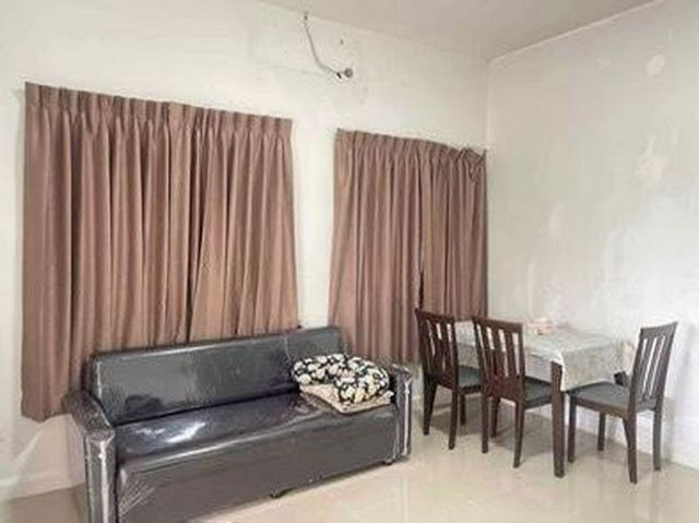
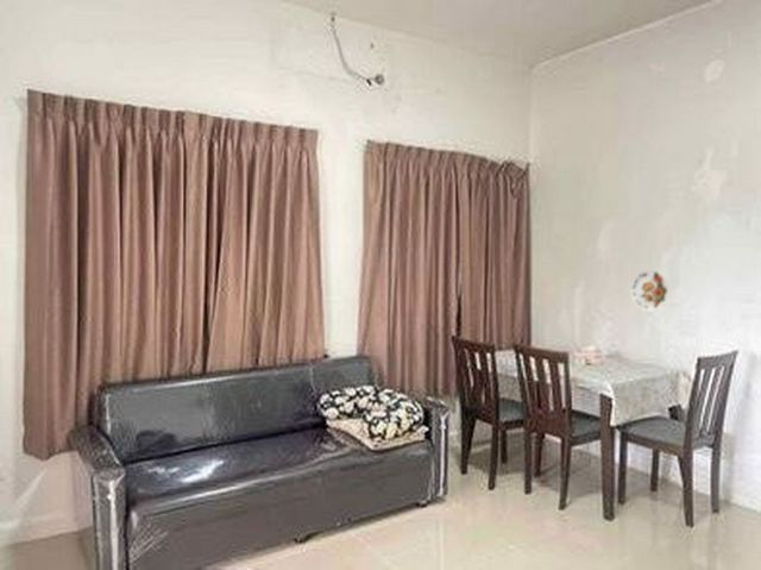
+ decorative plate [630,269,671,312]
